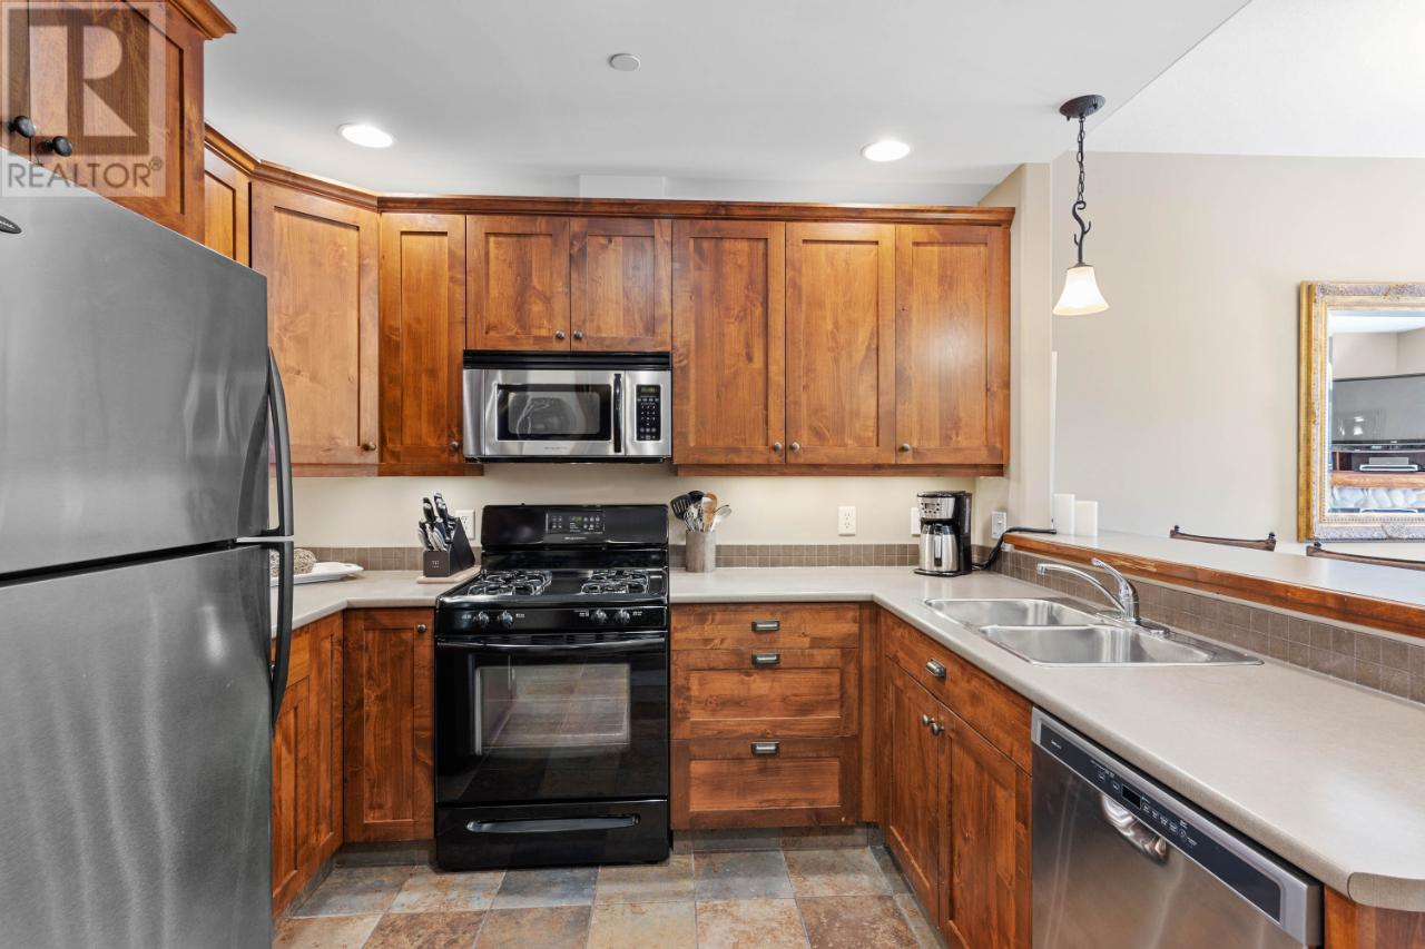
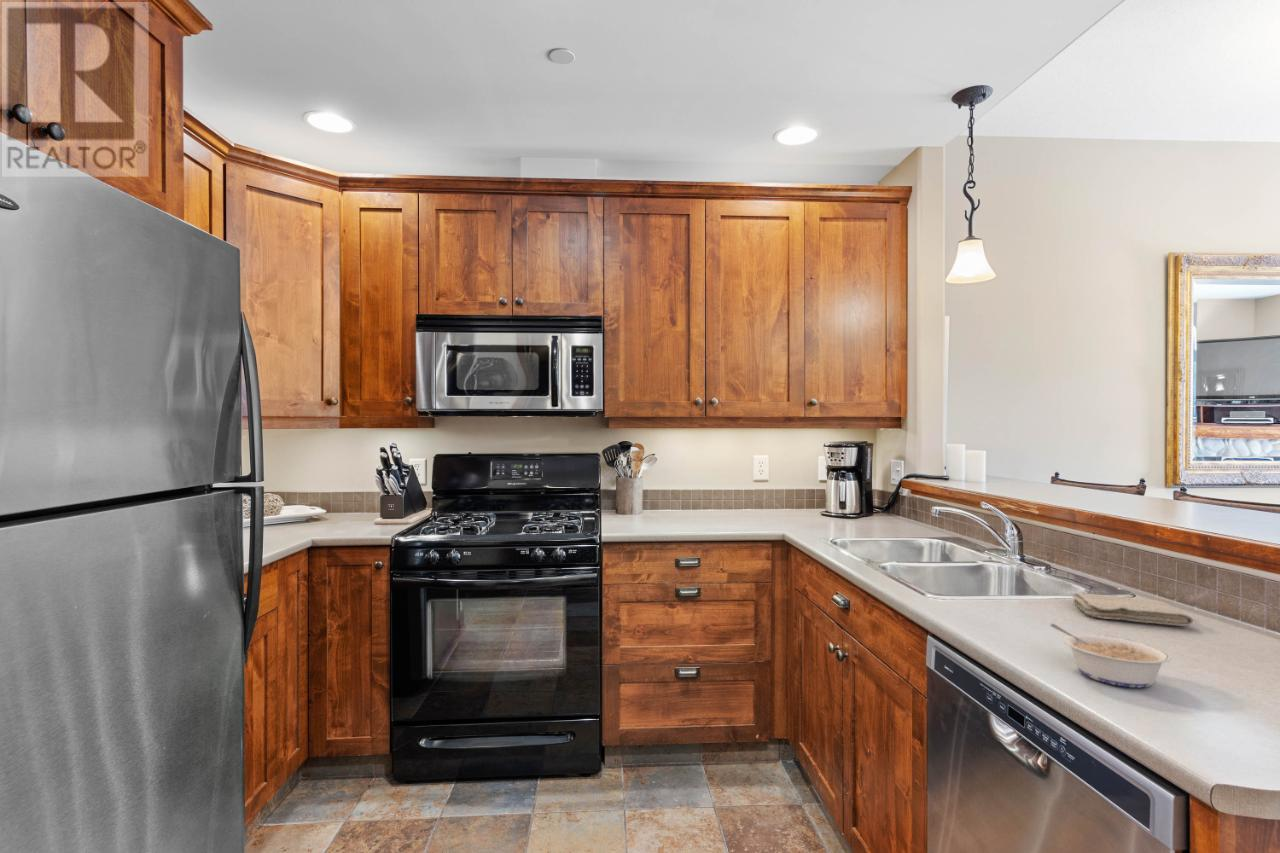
+ washcloth [1071,592,1194,627]
+ legume [1049,623,1172,689]
